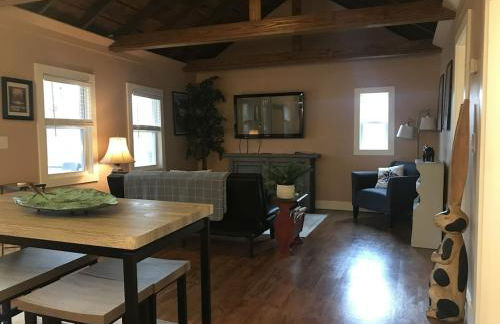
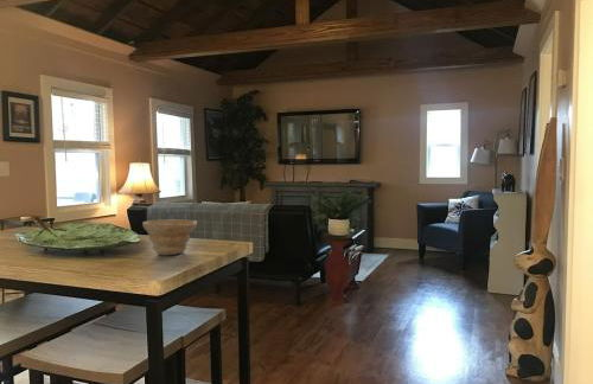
+ bowl [141,218,198,256]
